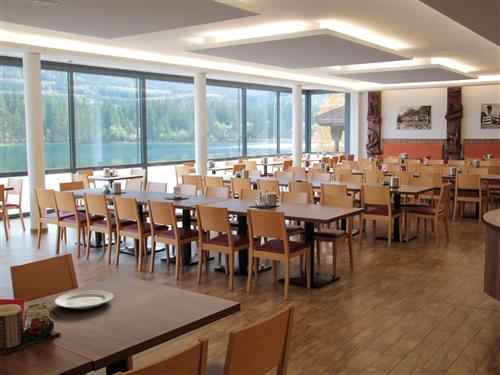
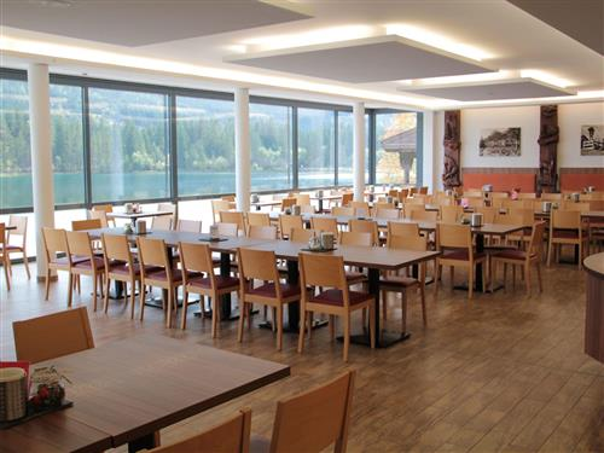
- chinaware [54,289,114,310]
